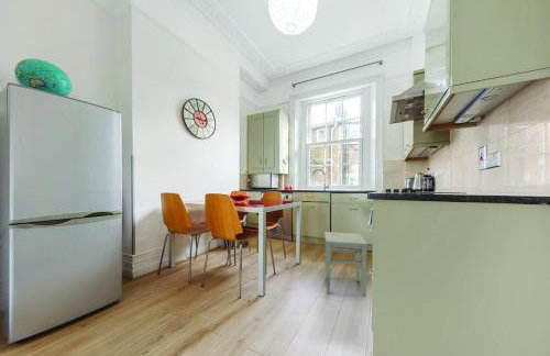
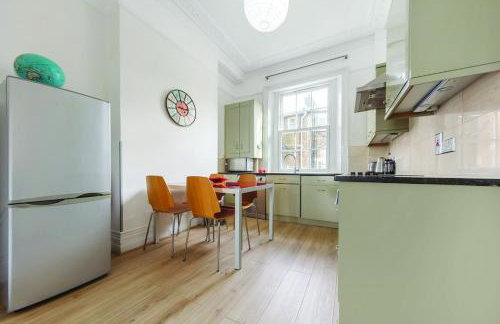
- stool [323,231,369,298]
